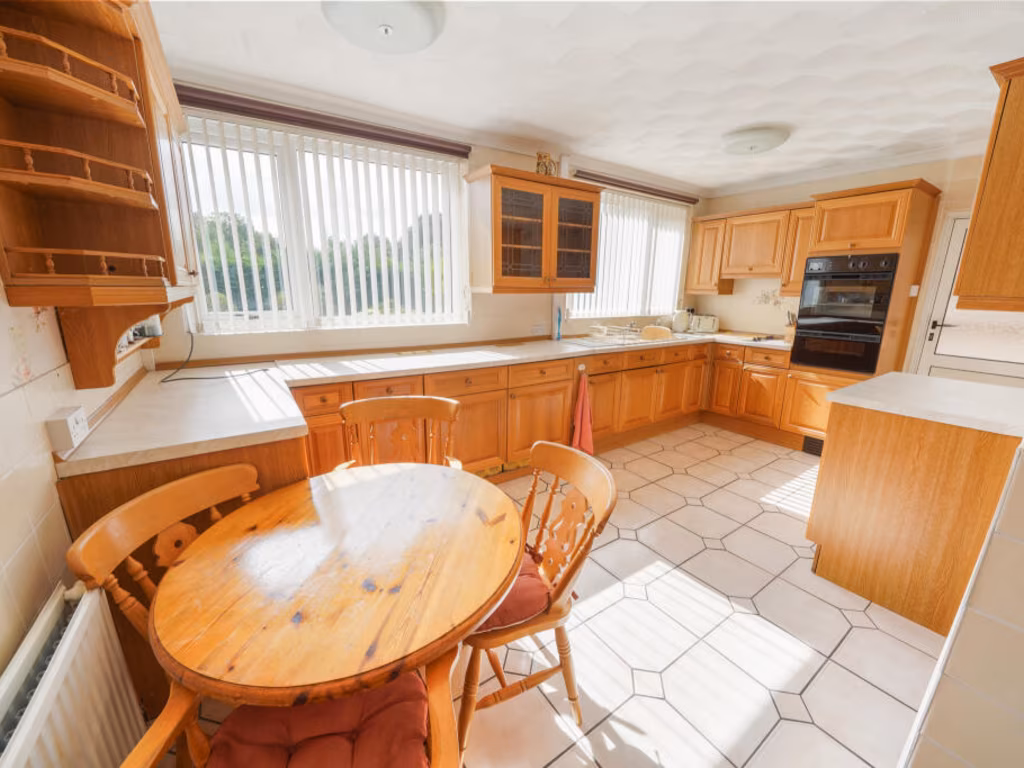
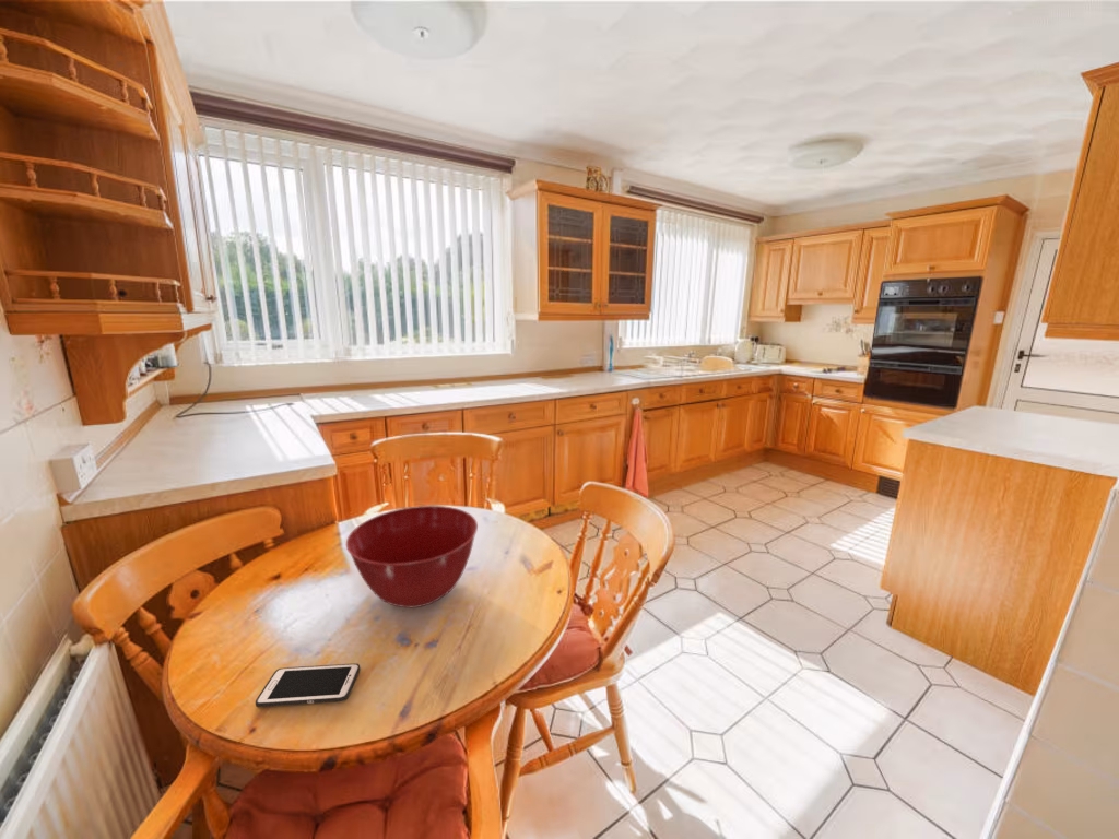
+ mixing bowl [345,505,479,608]
+ cell phone [255,663,361,708]
